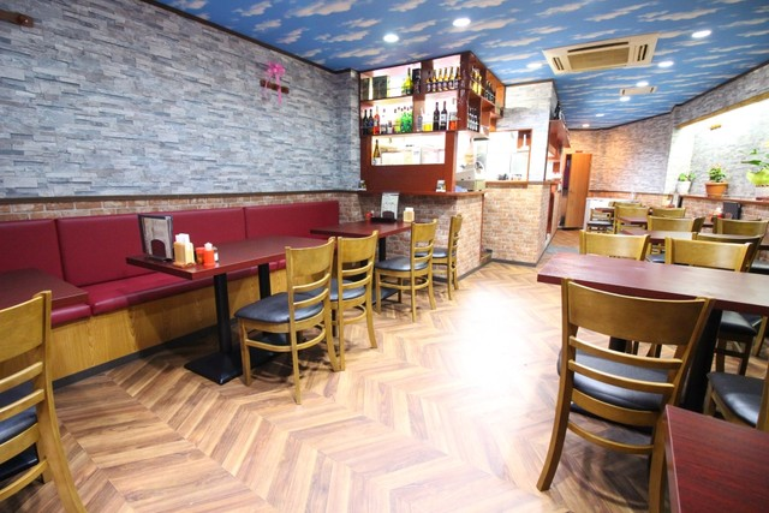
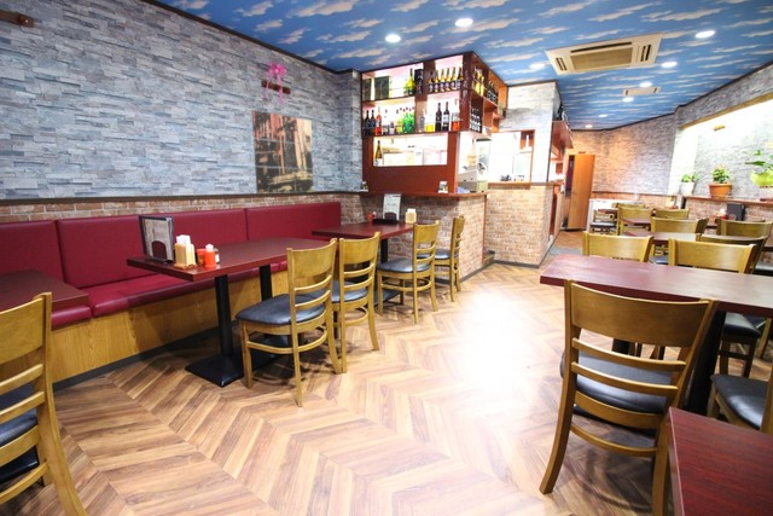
+ wall art [251,109,314,195]
